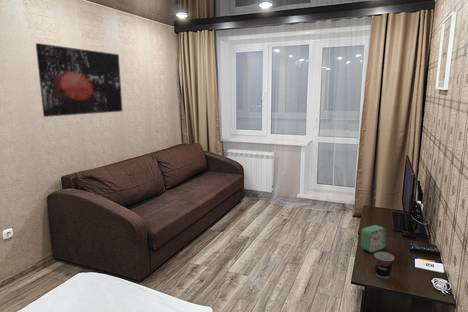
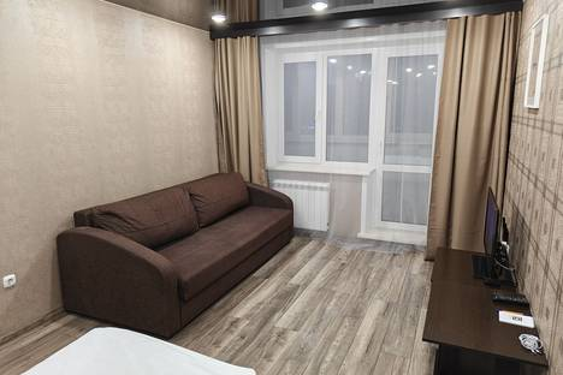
- wall art [35,42,123,118]
- alarm clock [360,224,387,253]
- cup [373,251,395,279]
